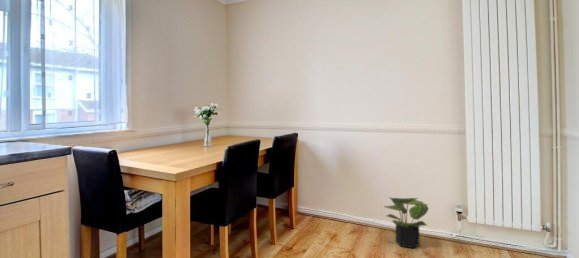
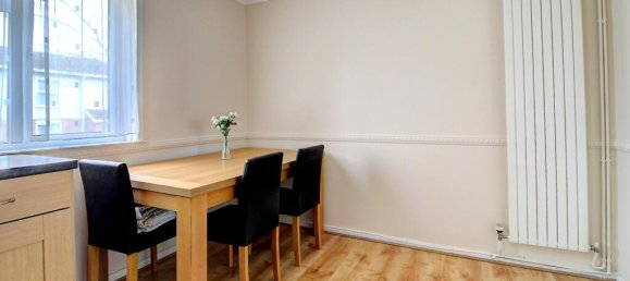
- potted plant [384,195,430,249]
